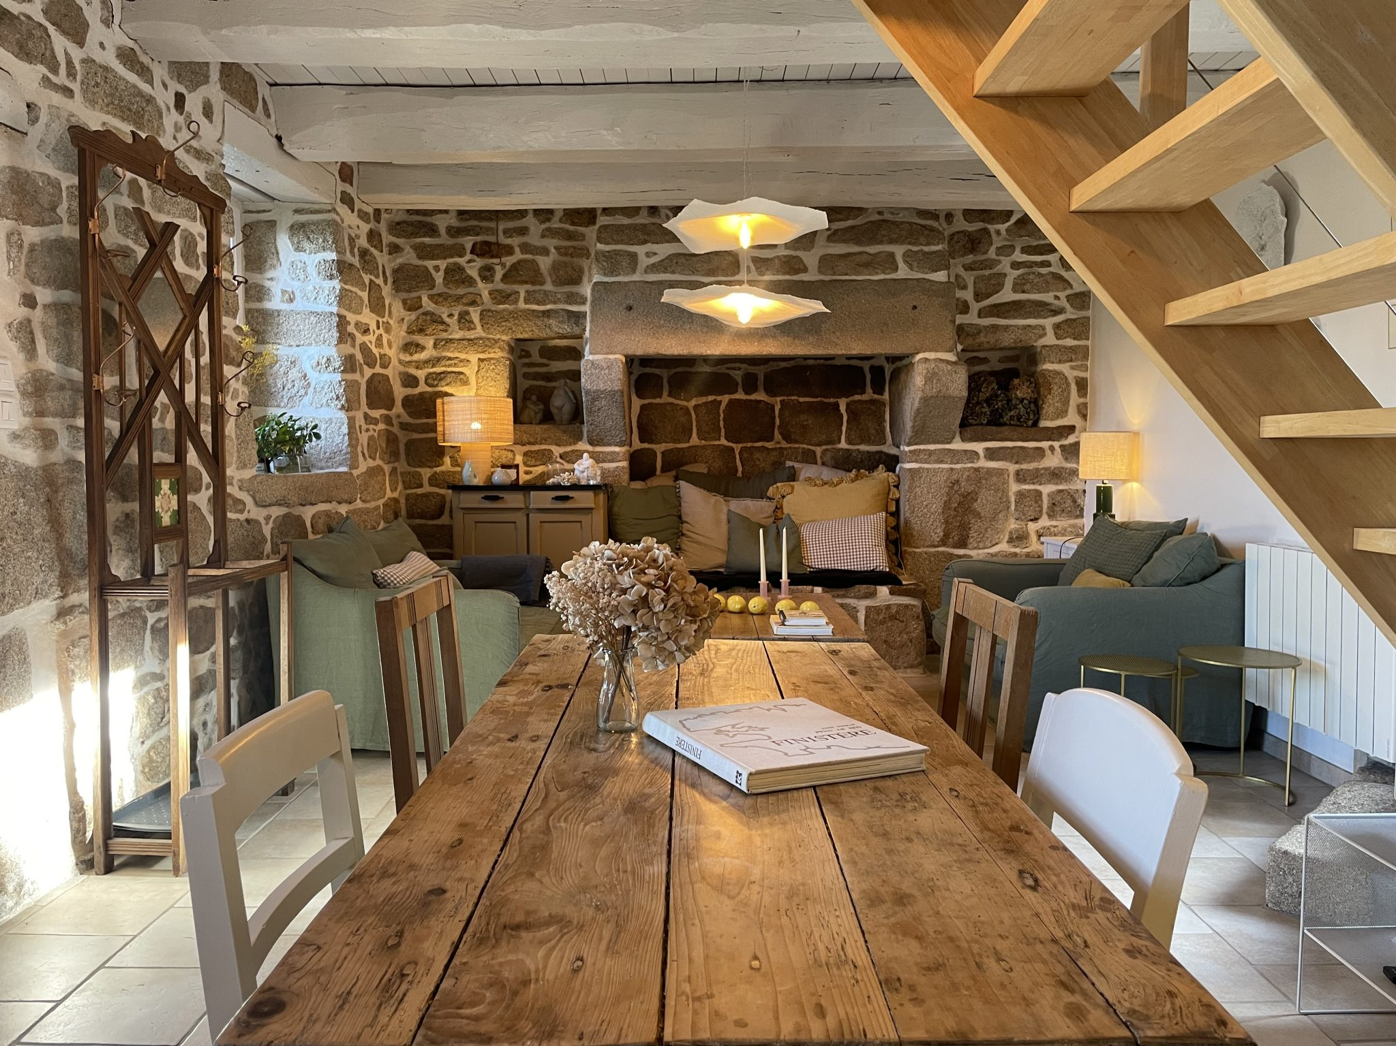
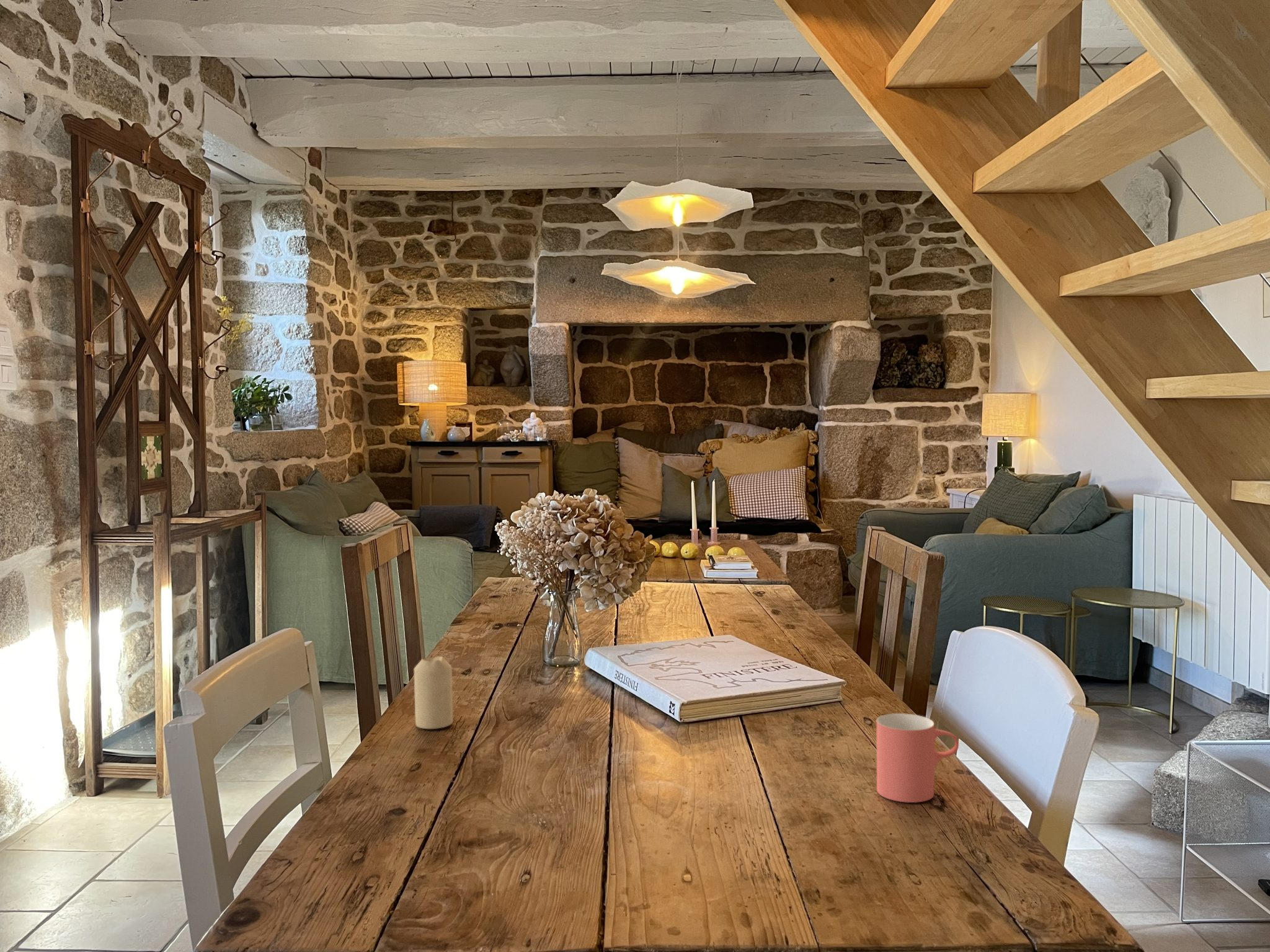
+ cup [876,713,959,803]
+ candle [414,656,453,729]
